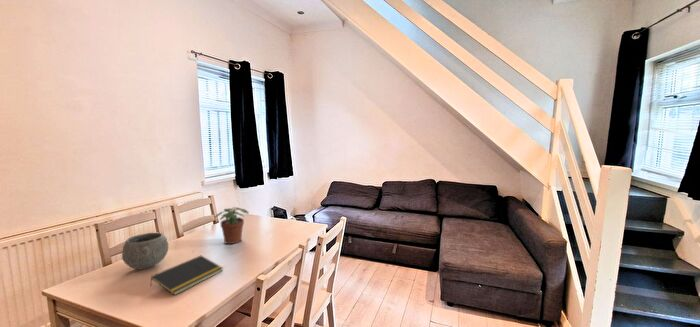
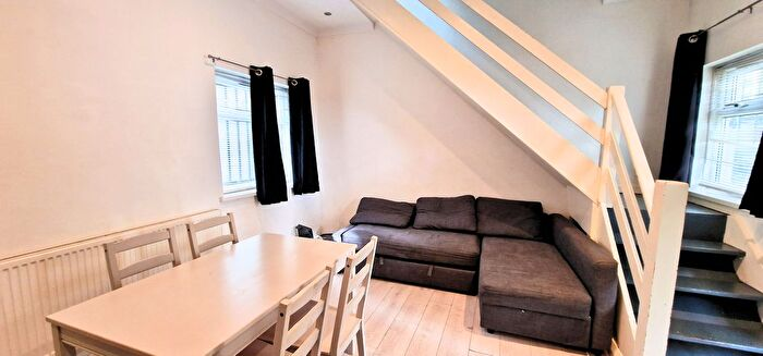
- notepad [149,255,224,296]
- potted plant [214,206,250,245]
- bowl [121,232,169,270]
